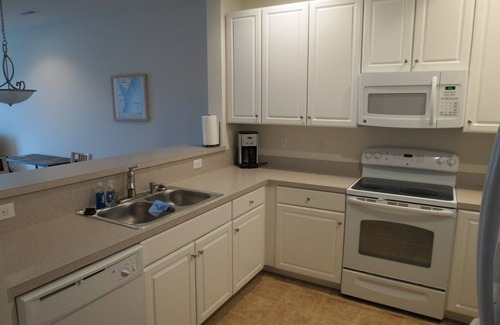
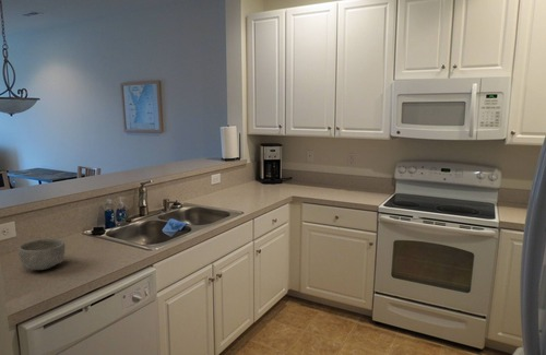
+ bowl [17,238,66,271]
